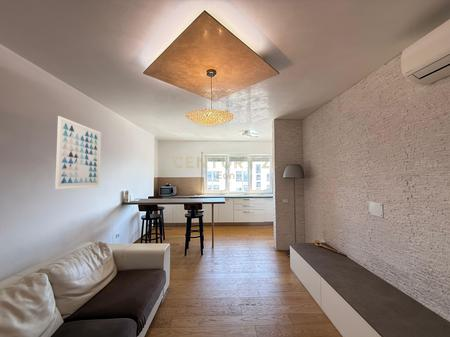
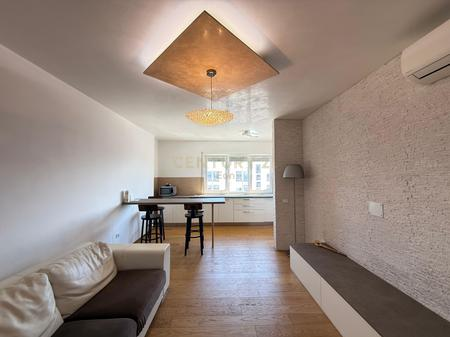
- wall art [54,115,102,190]
